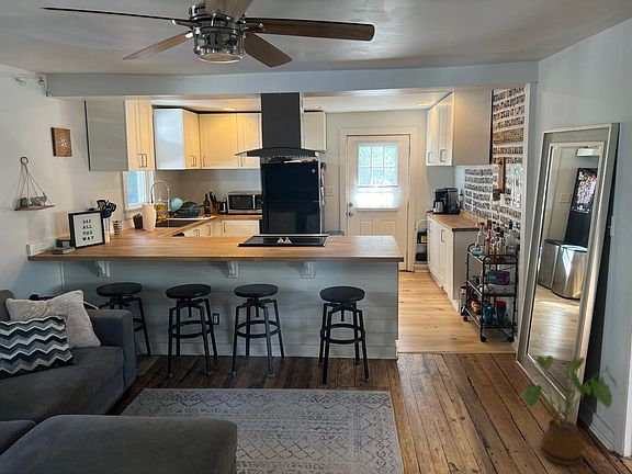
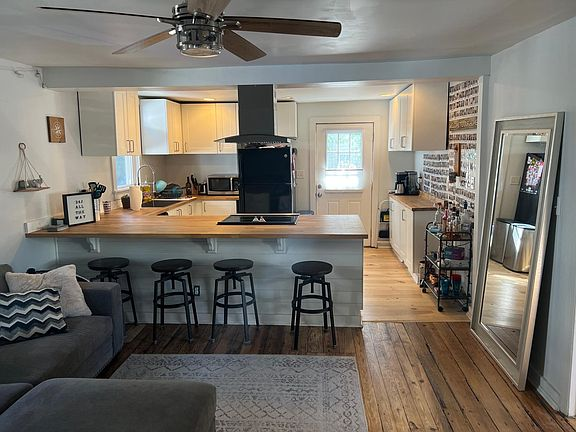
- house plant [517,354,618,466]
